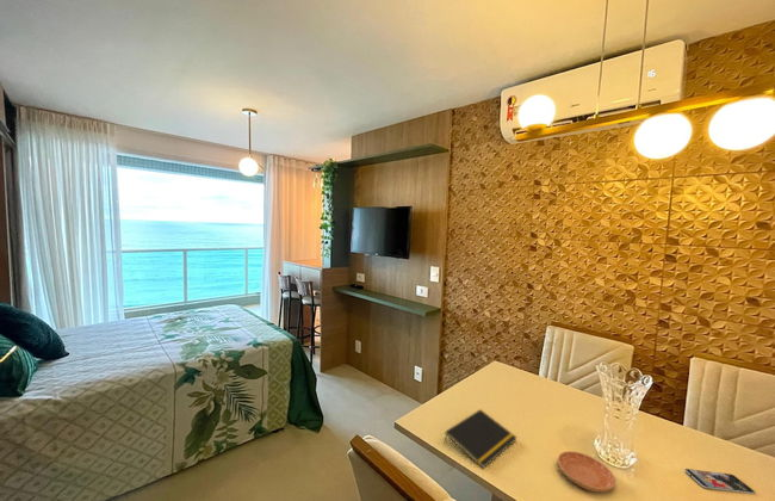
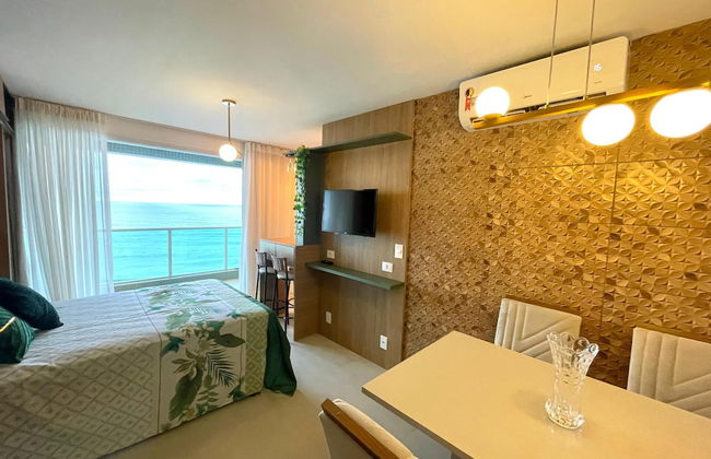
- saucer [557,450,616,494]
- smartphone [683,468,757,495]
- notepad [442,408,519,470]
